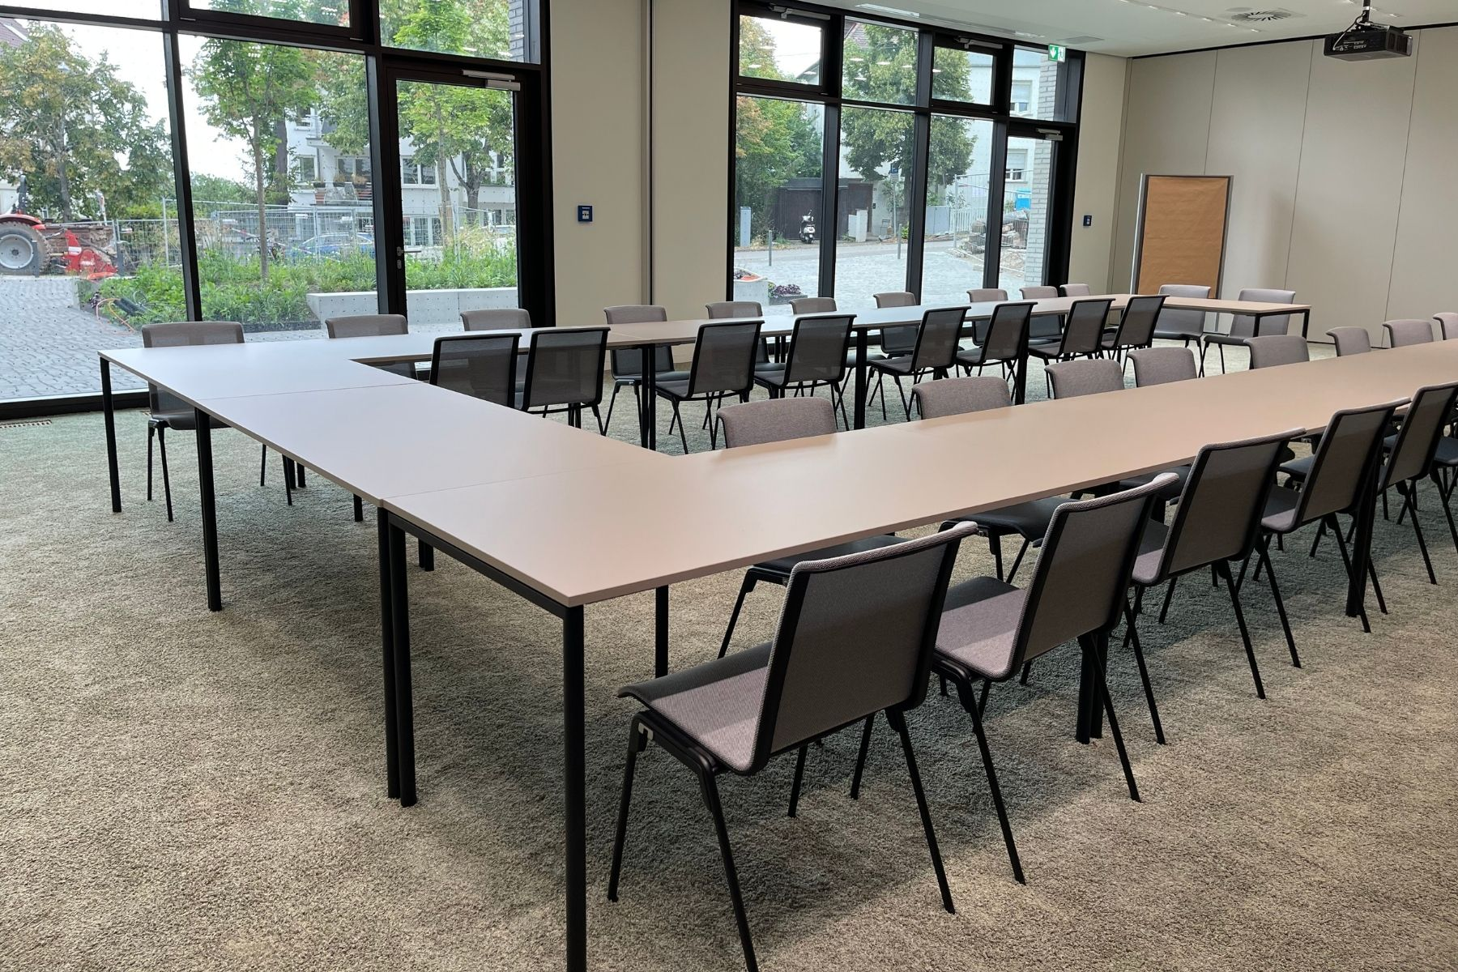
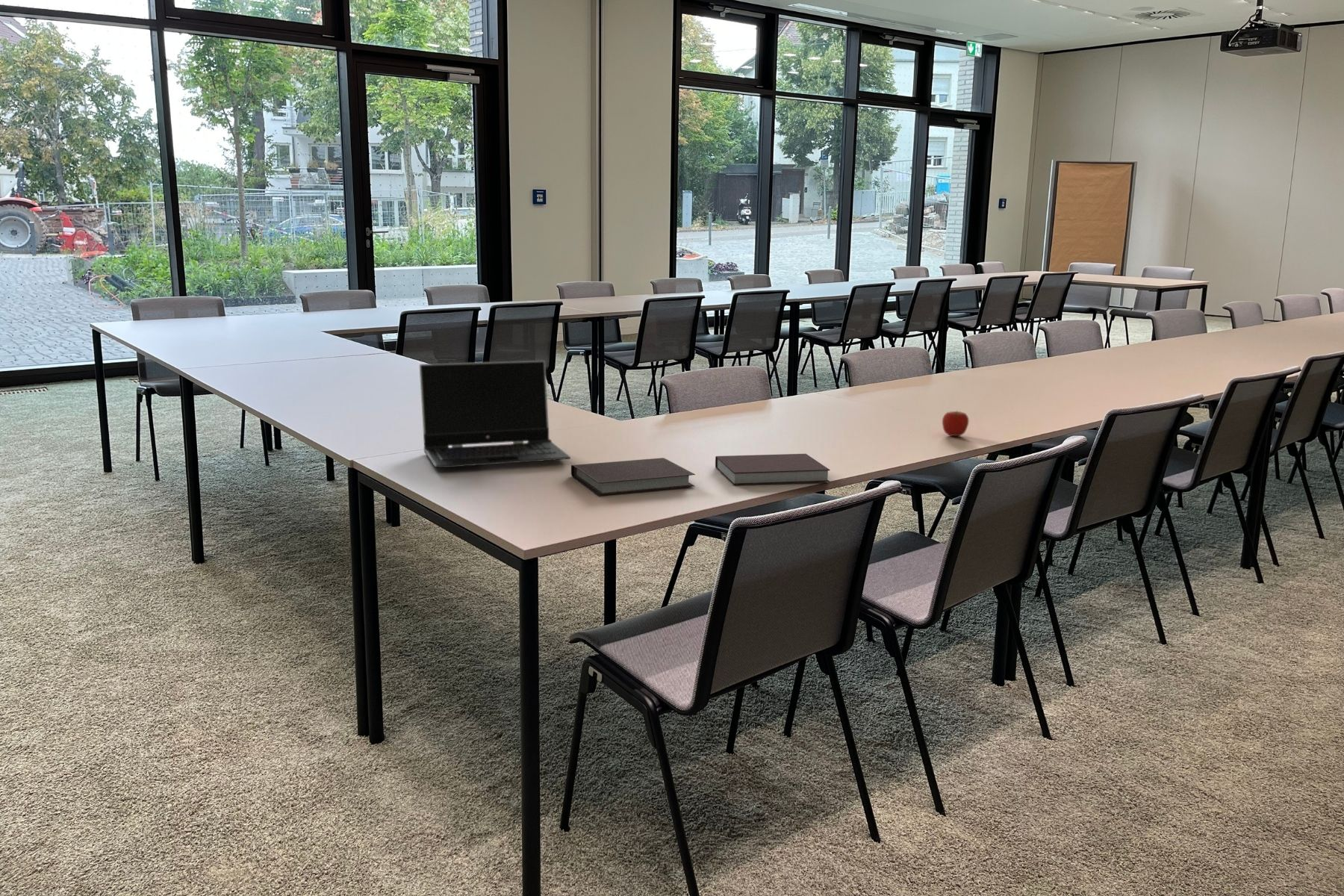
+ notebook [570,457,696,496]
+ apple [942,410,969,437]
+ laptop computer [419,360,571,468]
+ notebook [715,453,831,485]
